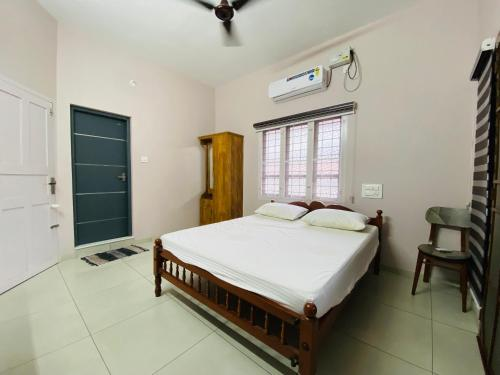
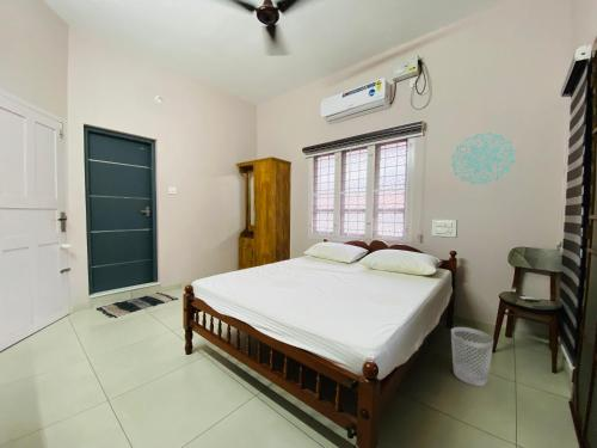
+ wall decoration [450,130,517,185]
+ wastebasket [450,326,494,387]
